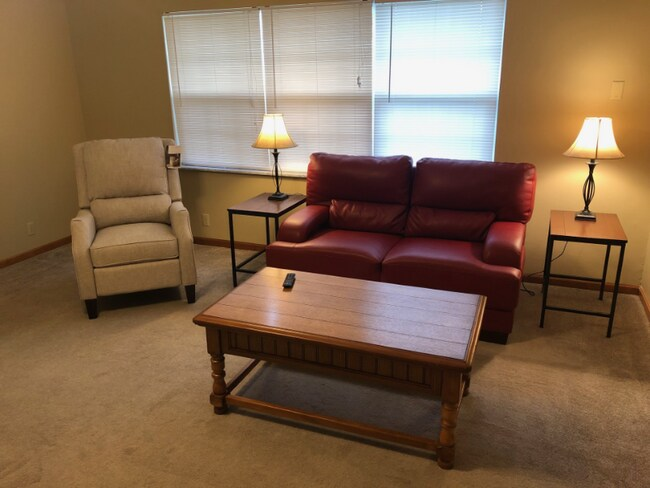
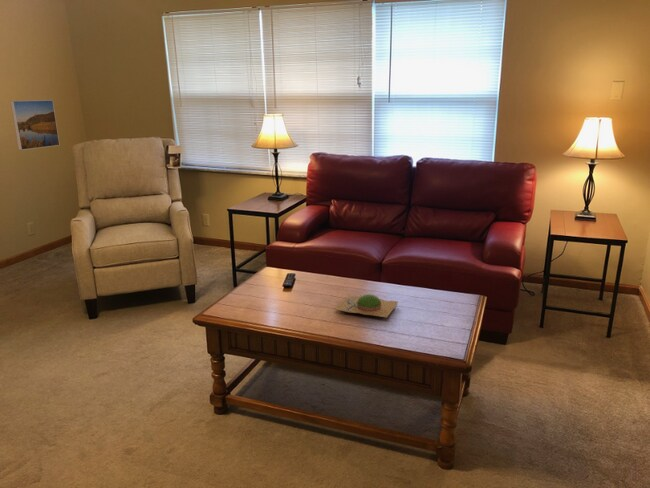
+ plant [334,294,399,318]
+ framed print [9,99,61,151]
